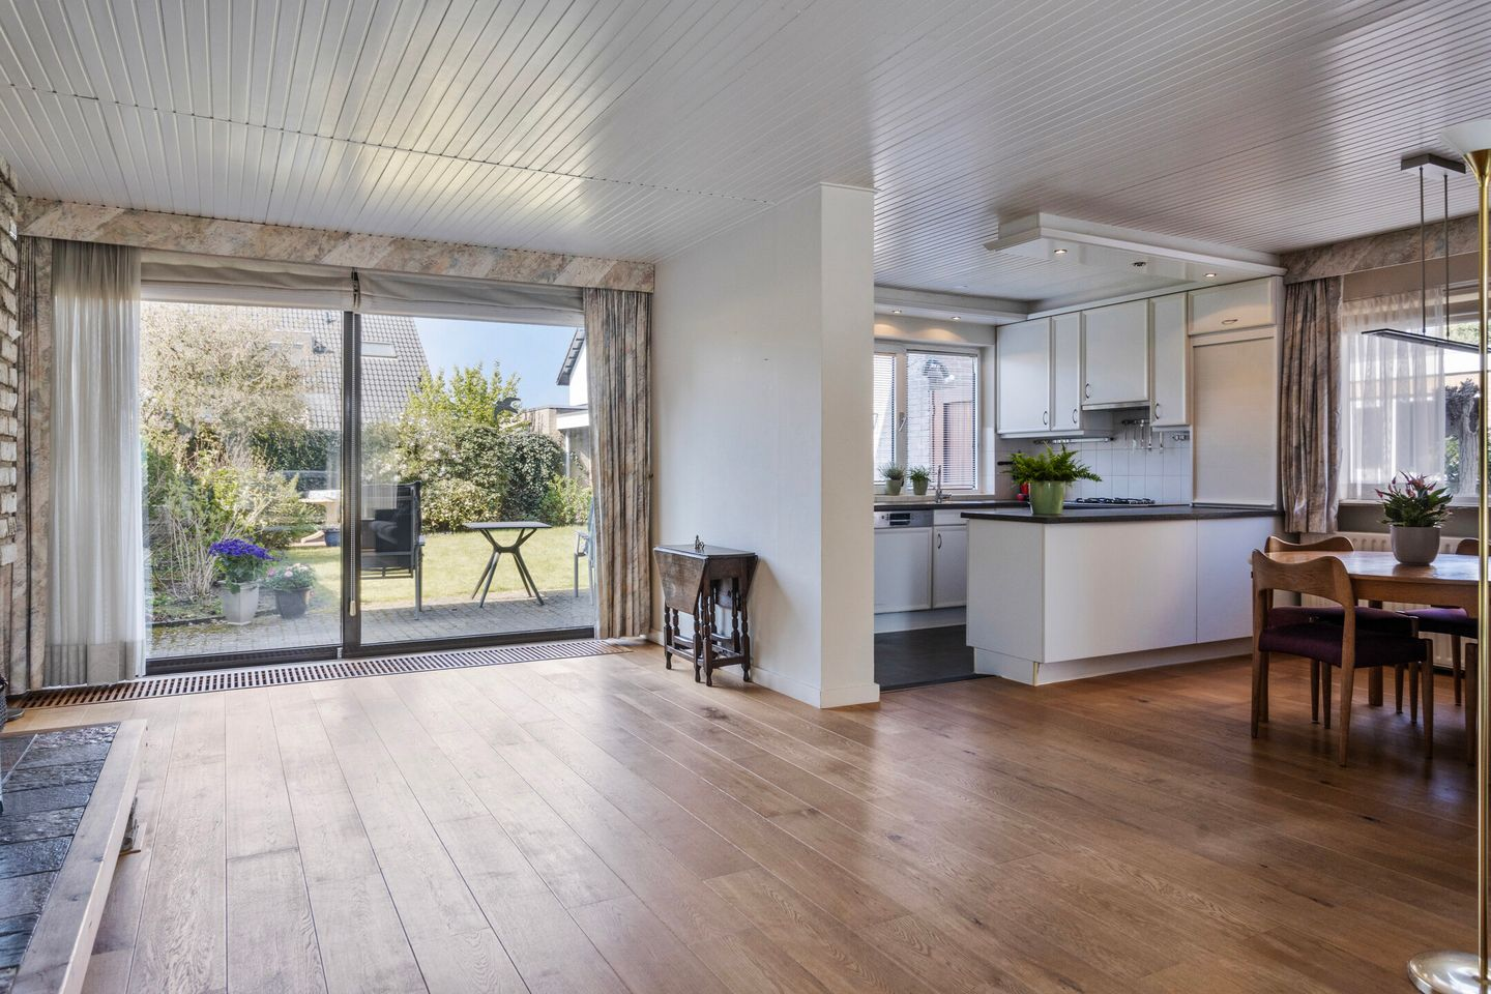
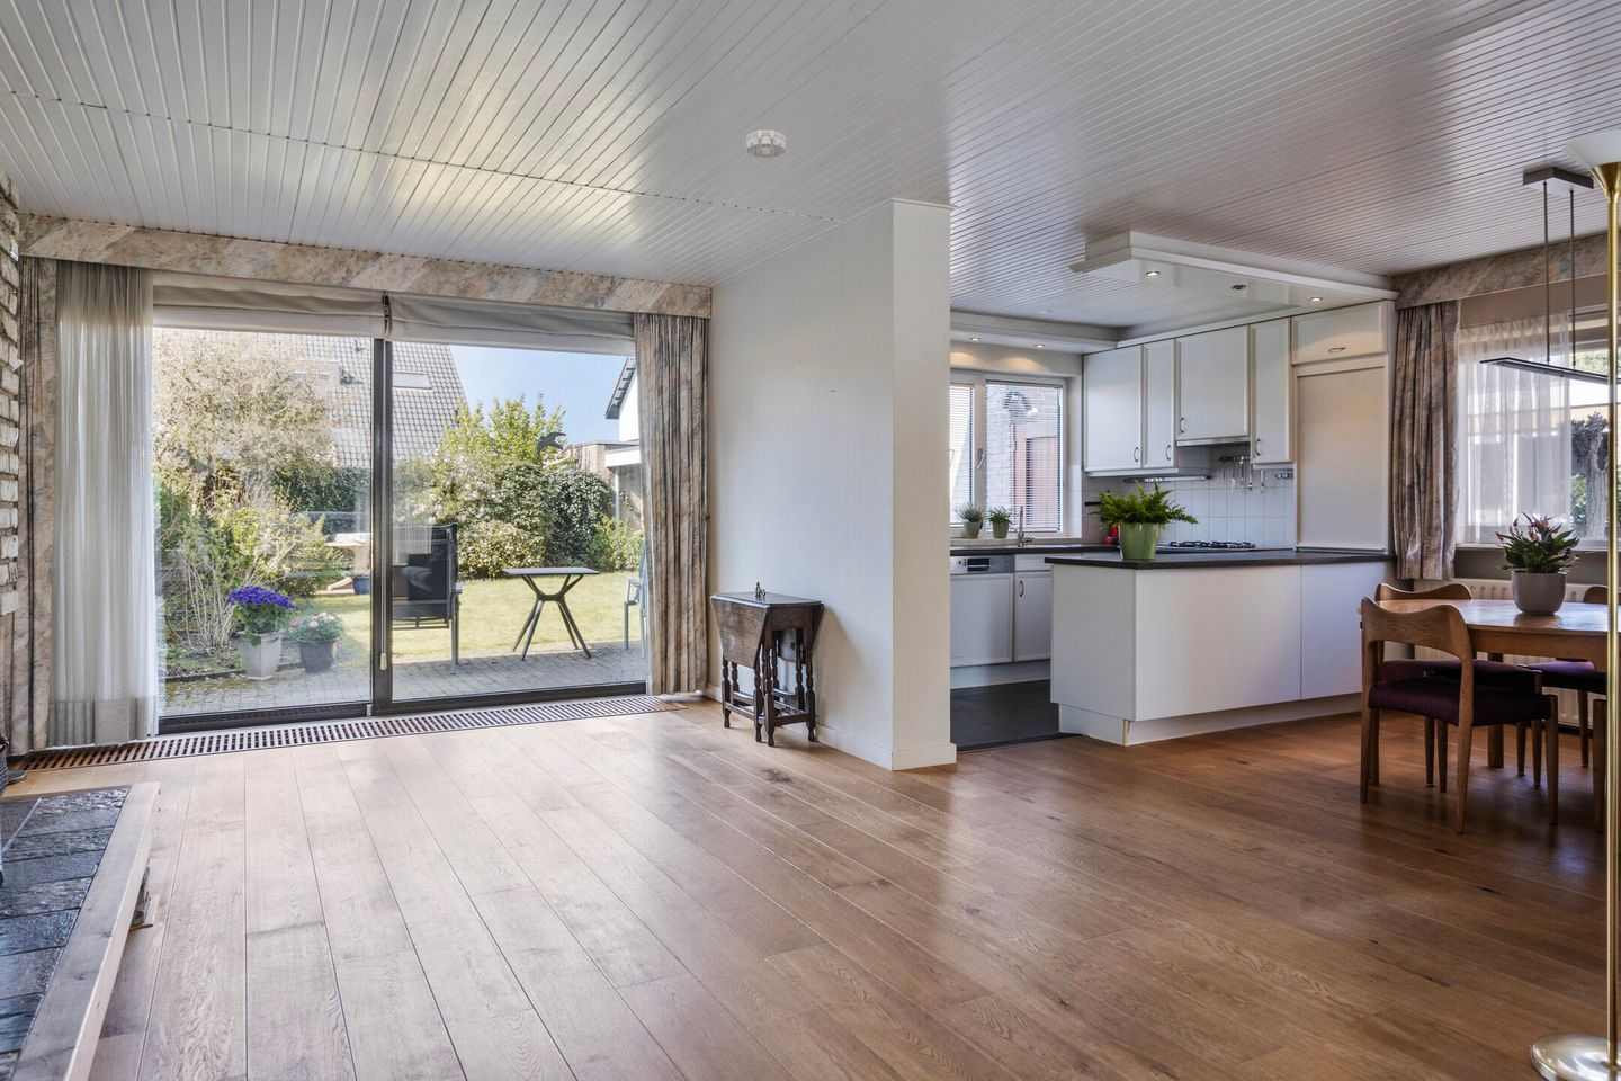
+ smoke detector [745,128,786,160]
